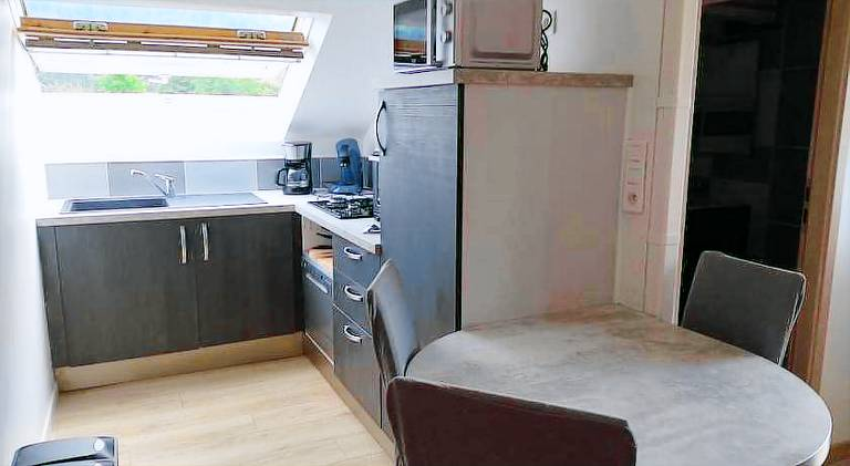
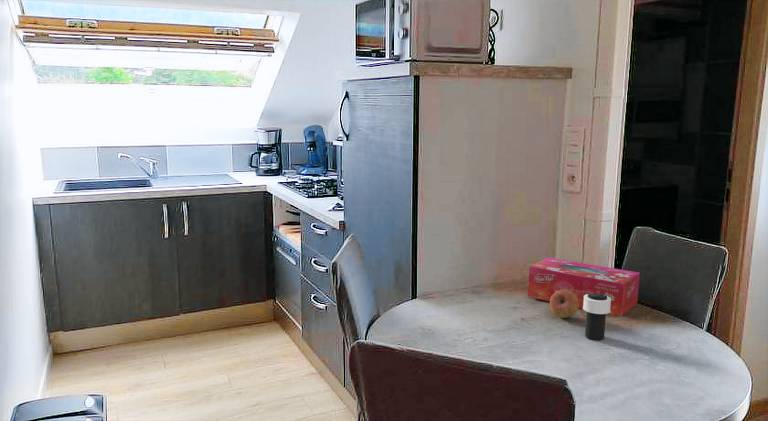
+ tissue box [527,257,641,317]
+ cup [582,293,611,341]
+ fruit [549,290,579,319]
